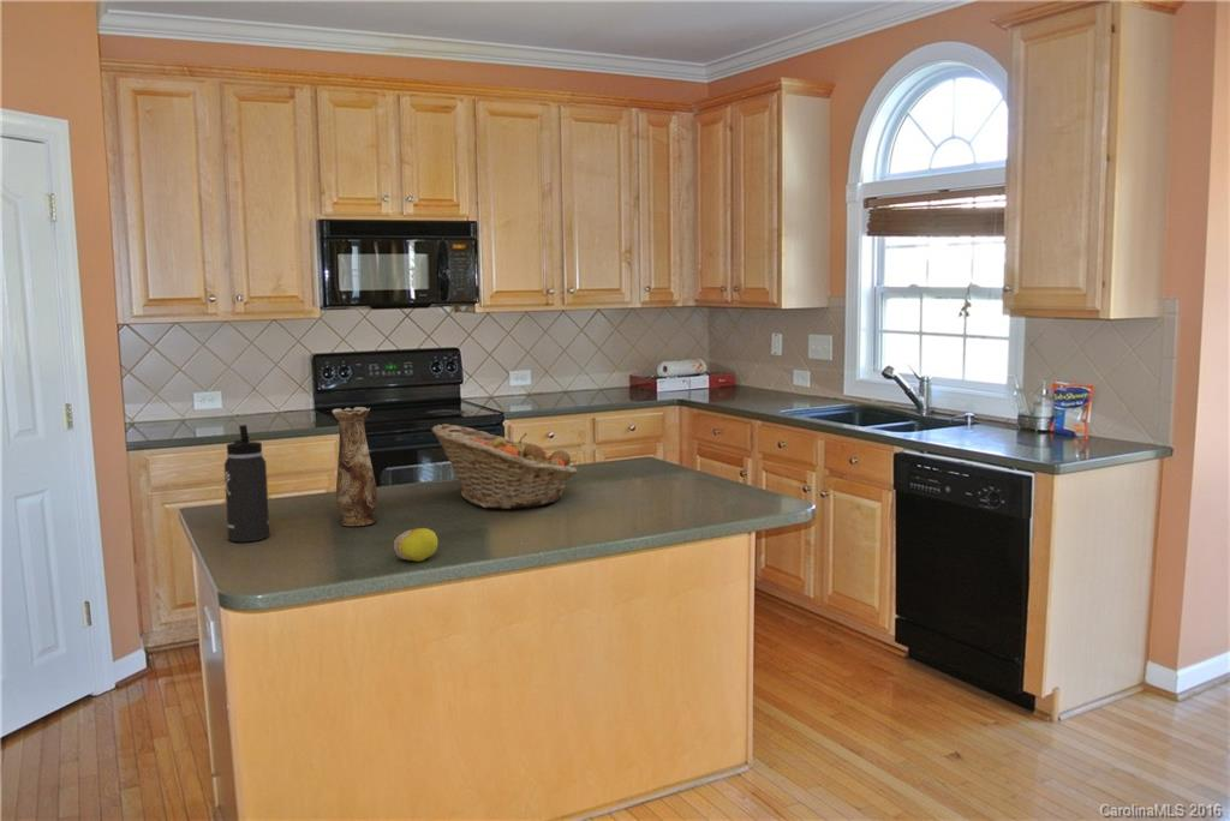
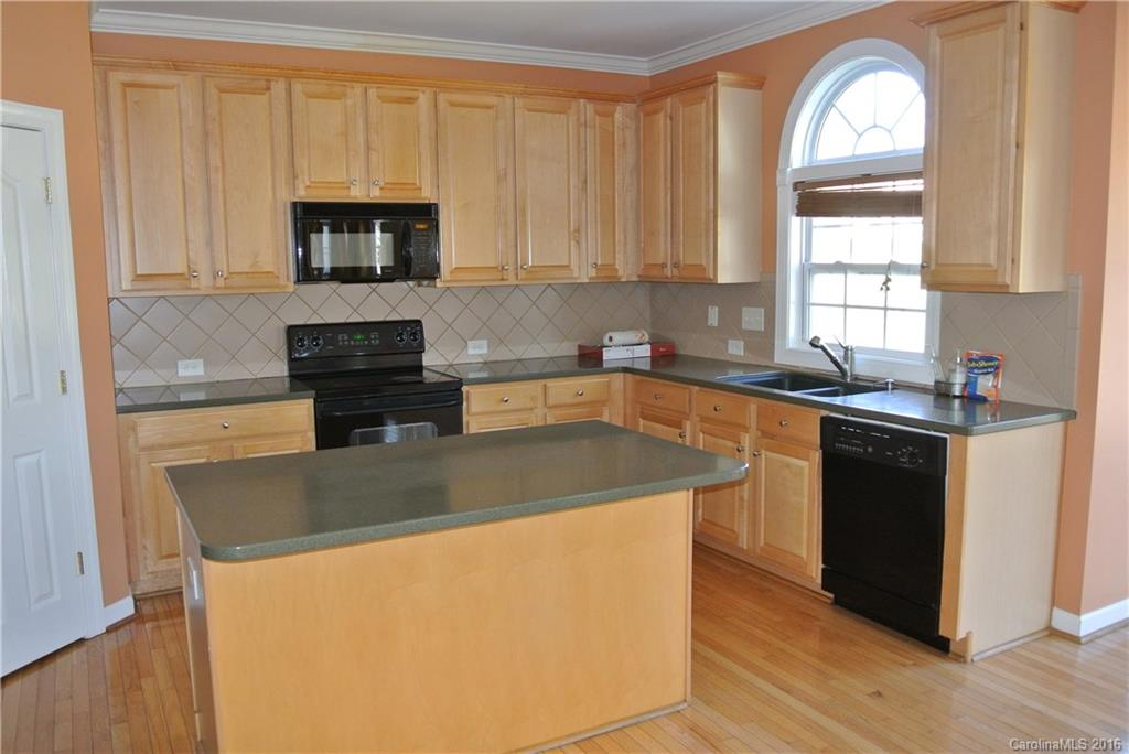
- vase [332,406,378,527]
- fruit basket [430,423,579,510]
- fruit [393,527,438,563]
- thermos bottle [223,424,270,543]
